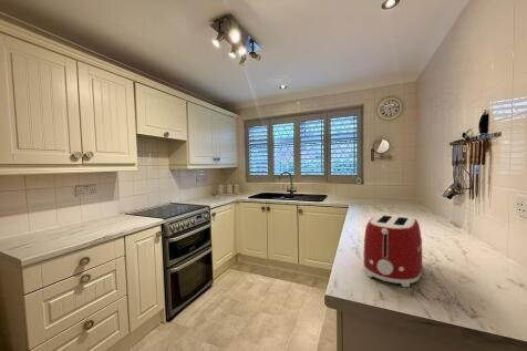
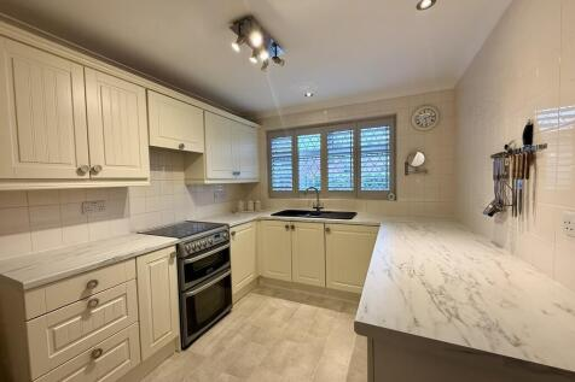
- toaster [363,214,423,288]
